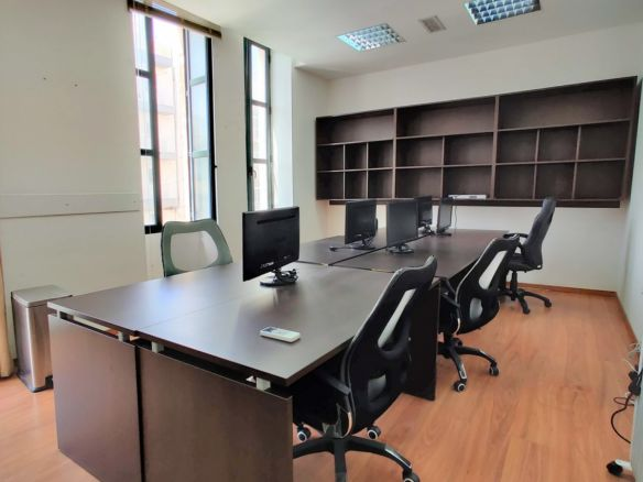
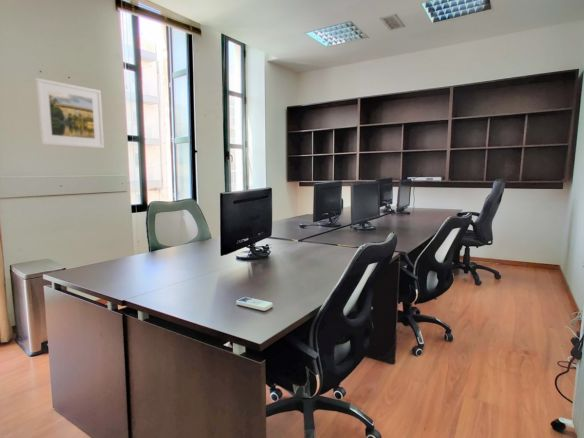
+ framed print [35,77,105,149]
